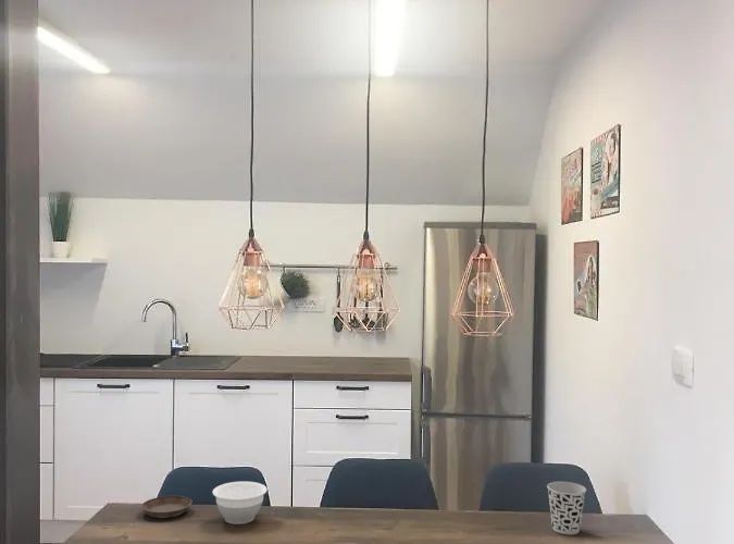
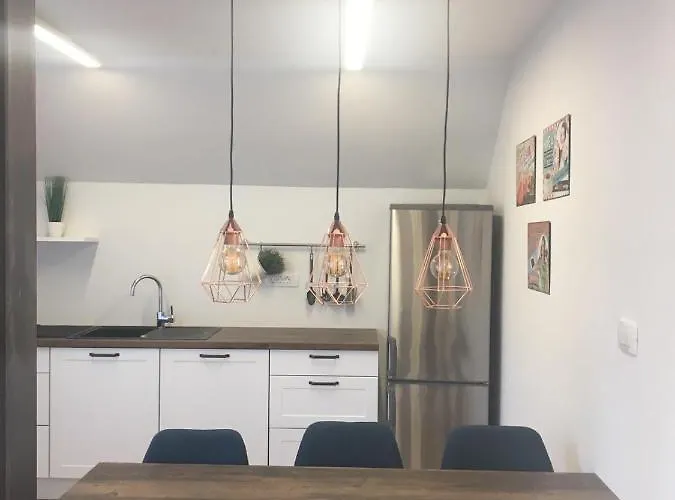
- bowl [212,481,268,526]
- saucer [140,495,192,519]
- cup [546,481,587,535]
